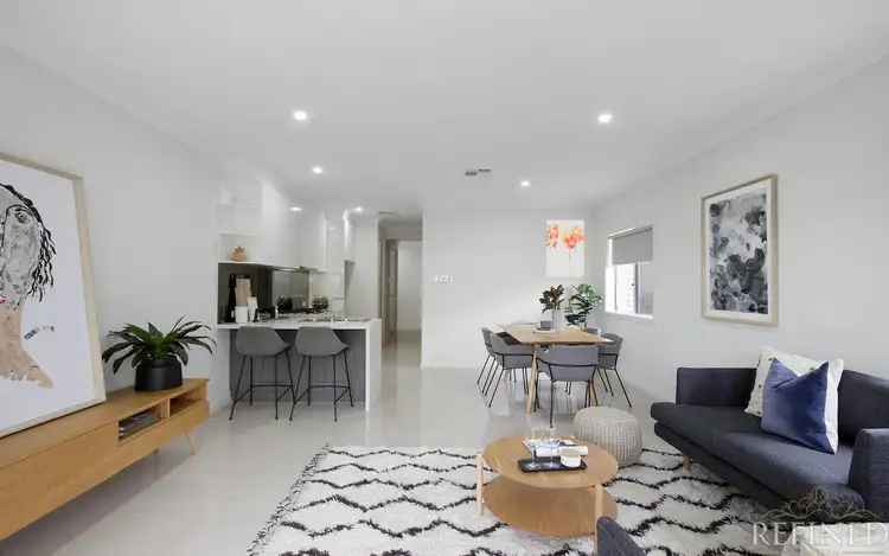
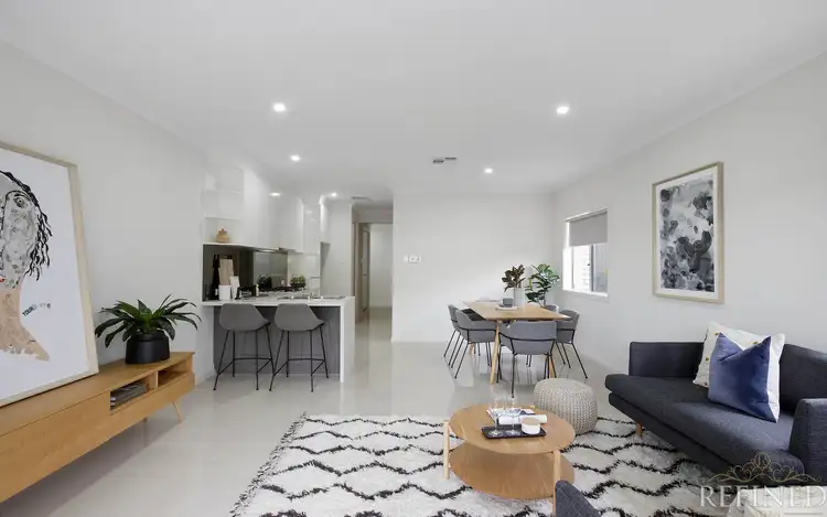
- wall art [545,219,586,277]
